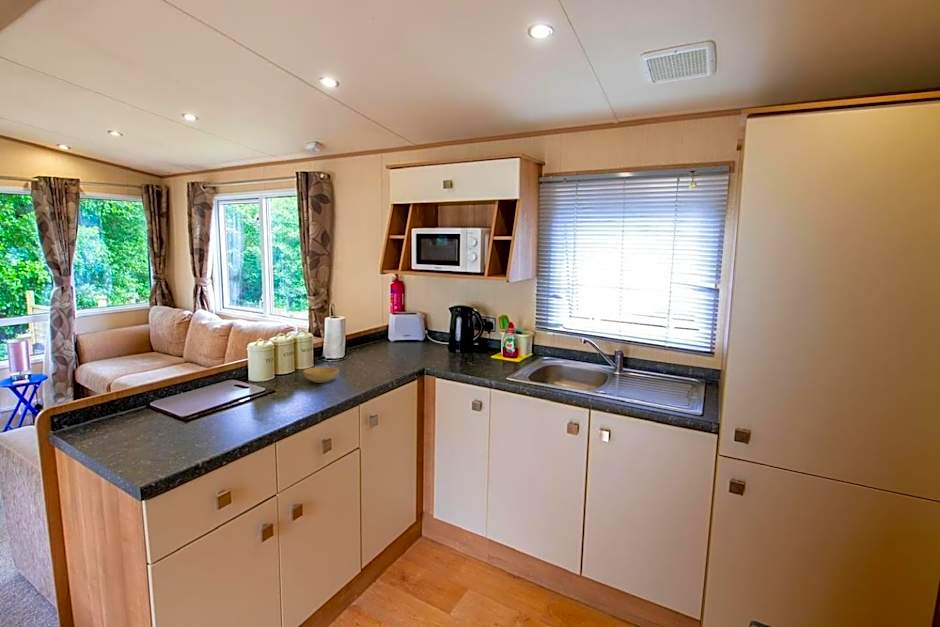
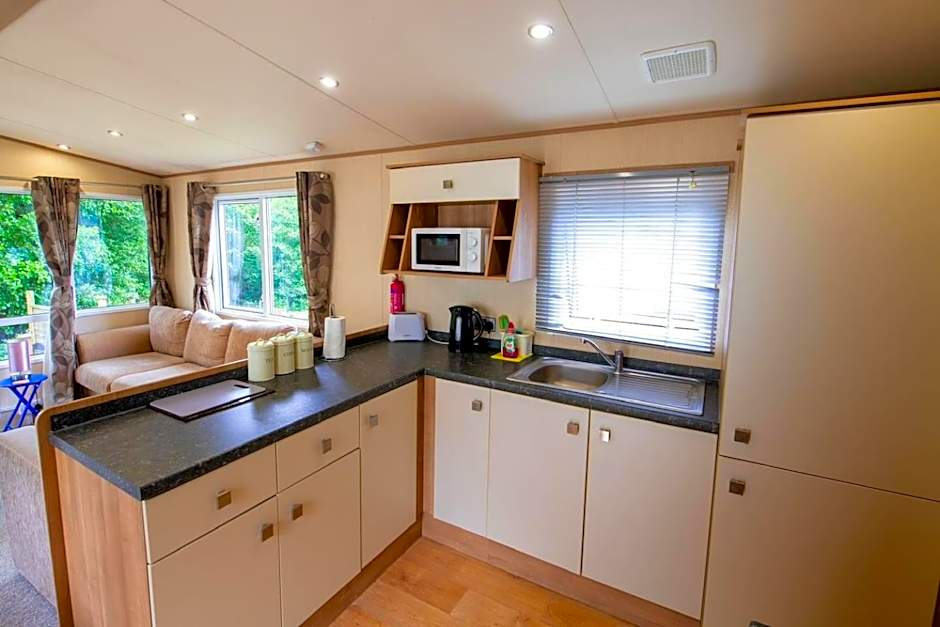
- bowl [302,366,340,384]
